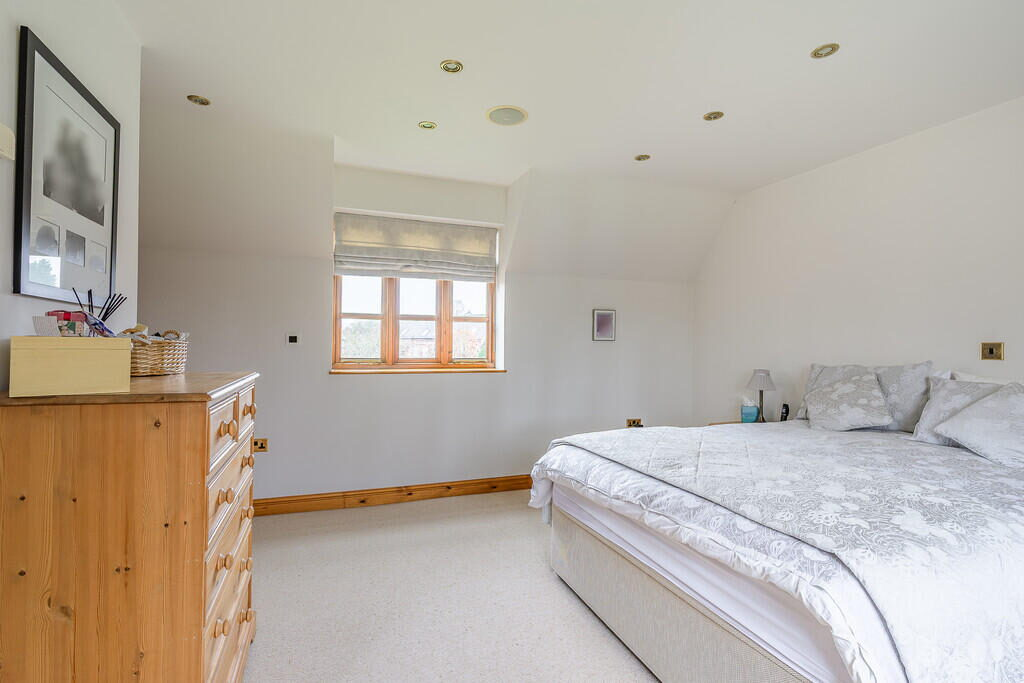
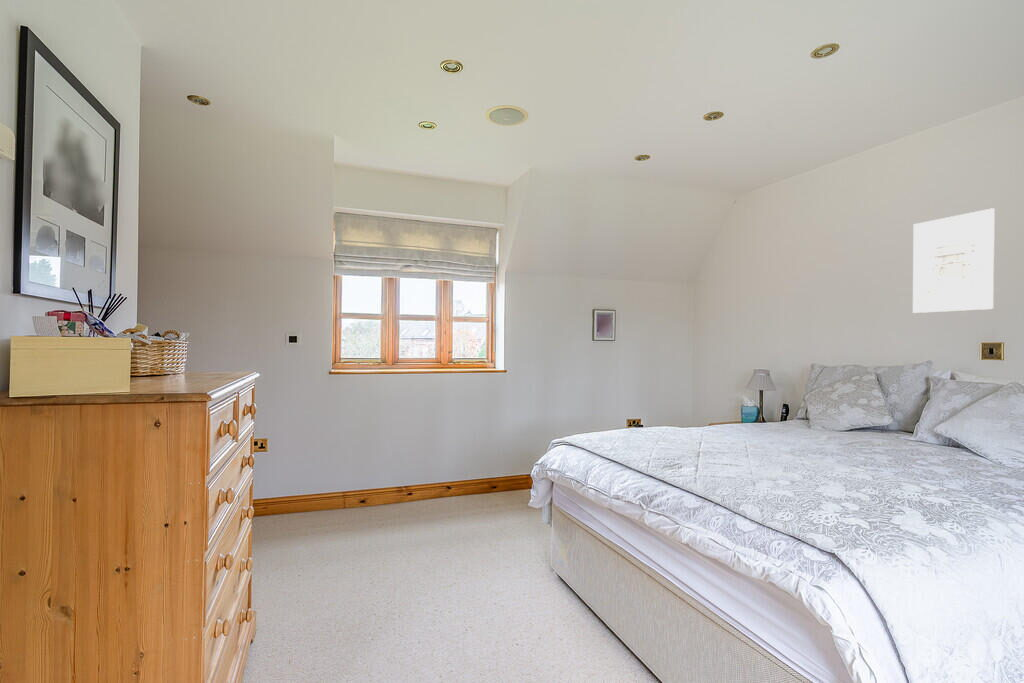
+ wall art [912,207,995,314]
